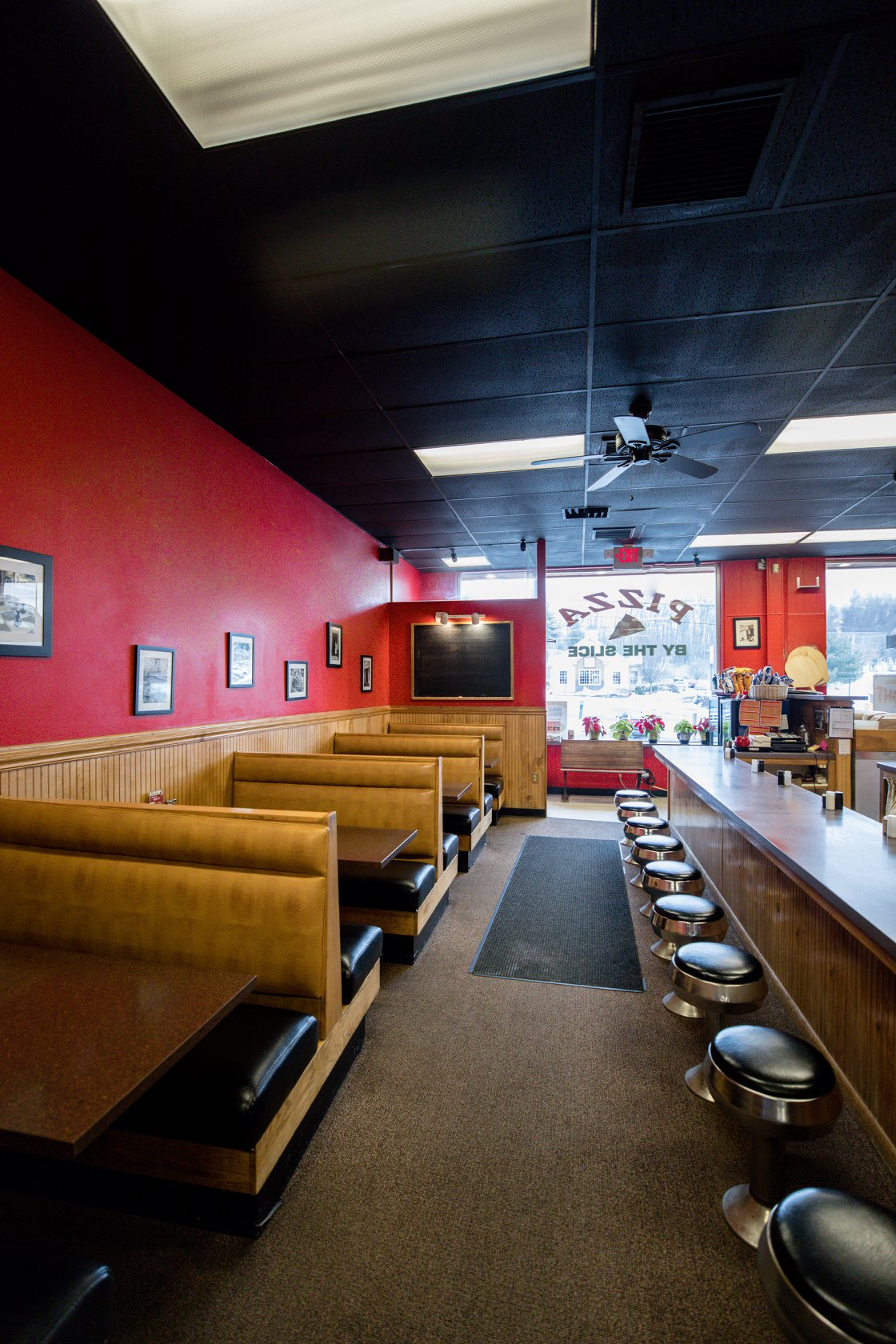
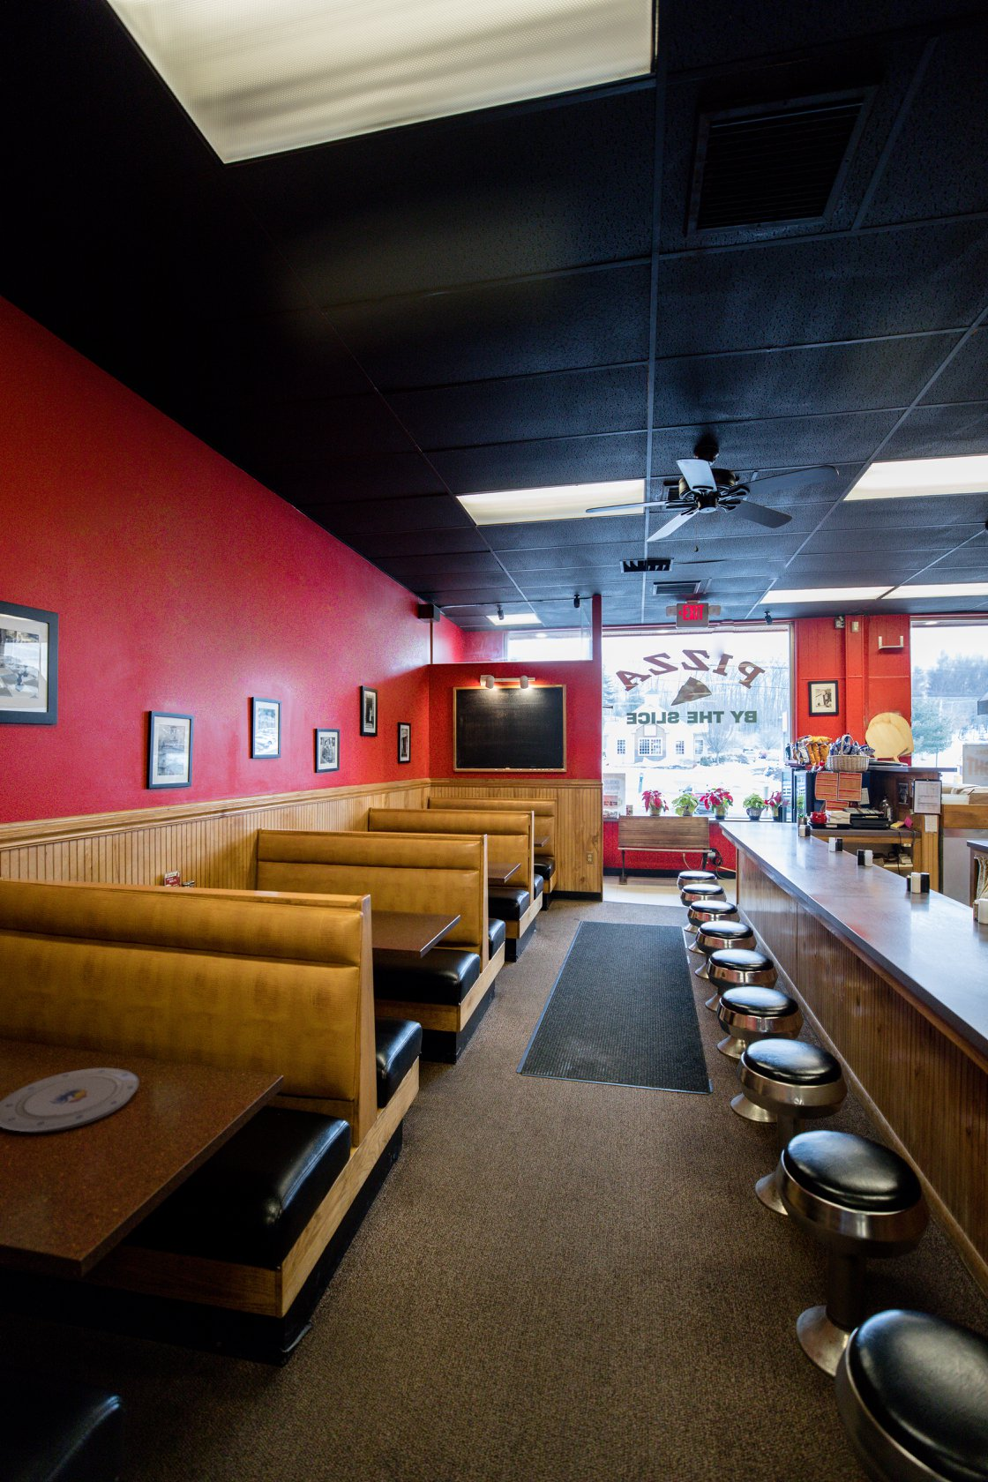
+ plate [0,1066,140,1134]
